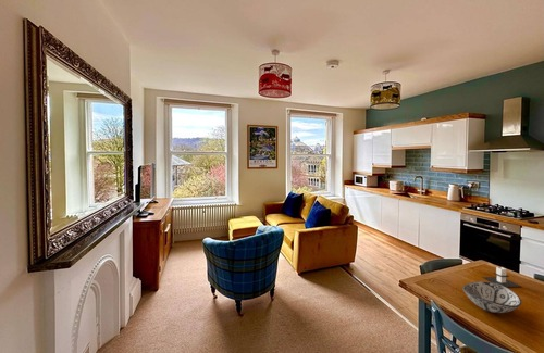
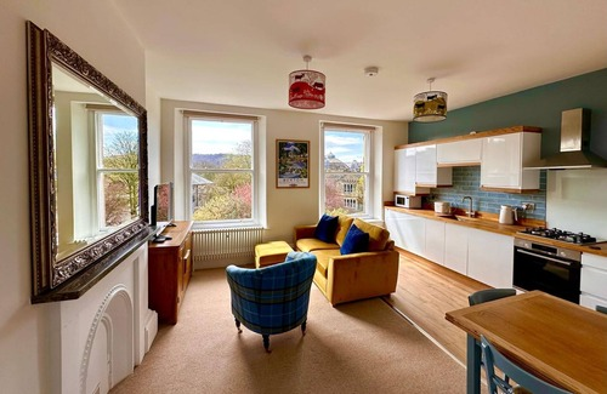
- decorative bowl [461,280,522,314]
- architectural model [482,266,522,288]
